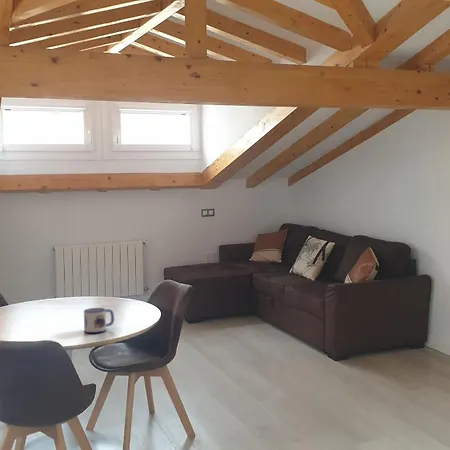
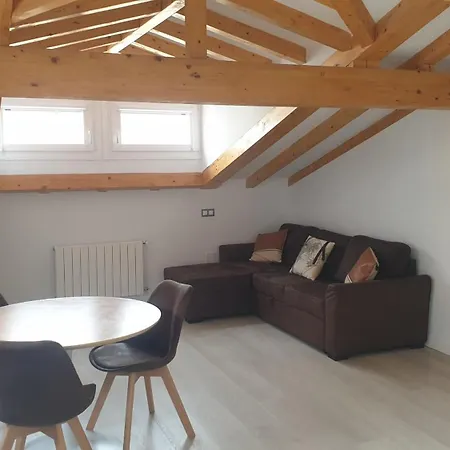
- mug [83,307,115,334]
